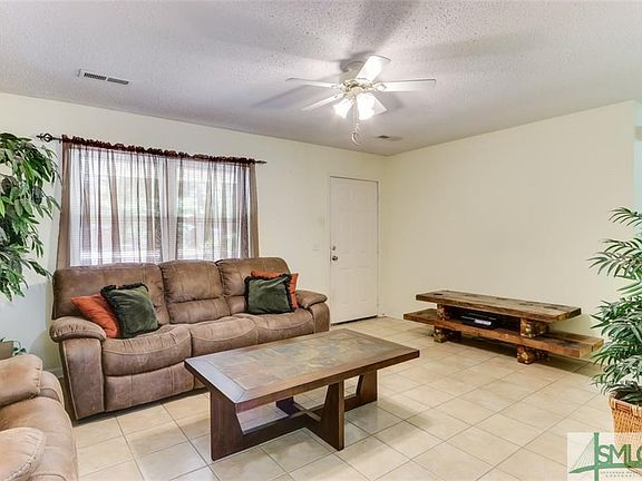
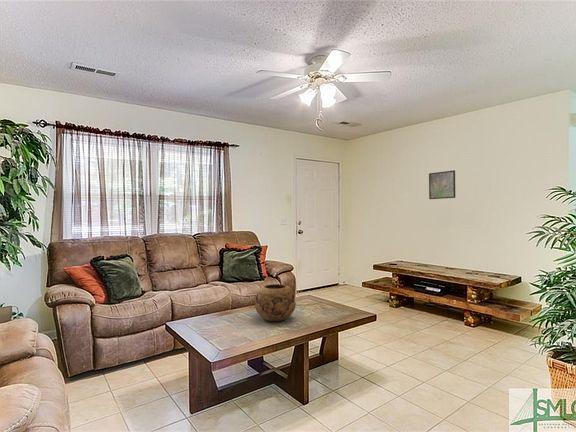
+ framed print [428,169,456,200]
+ decorative bowl [254,283,297,322]
